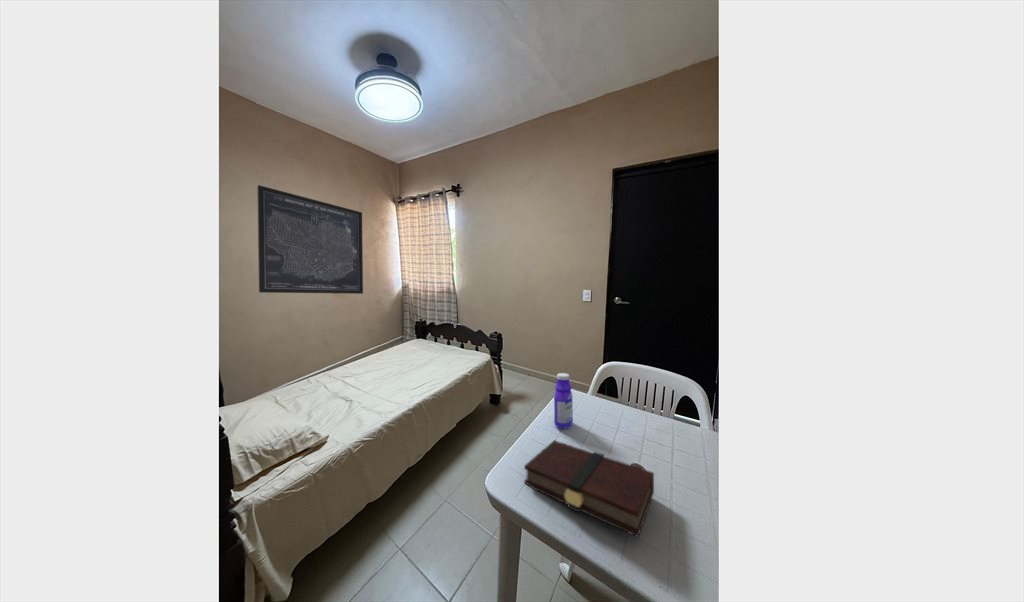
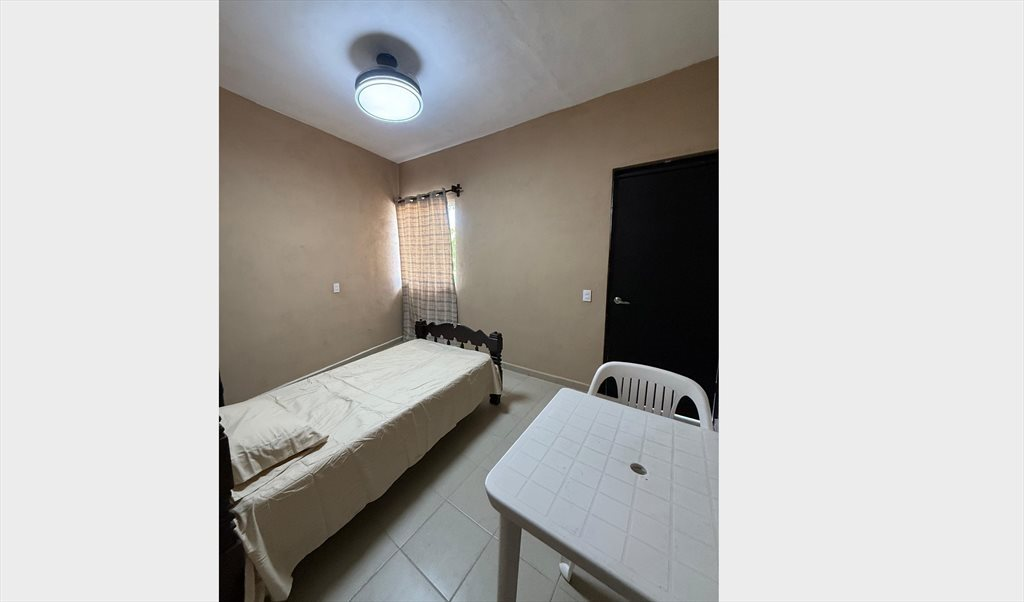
- book [523,439,655,538]
- wall art [256,184,364,295]
- bottle [553,372,574,429]
